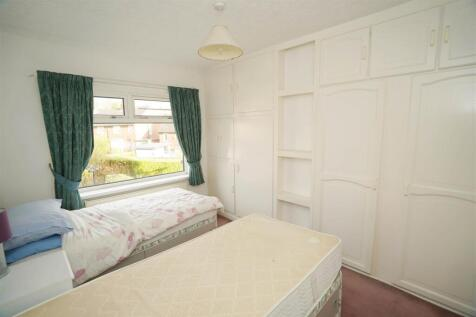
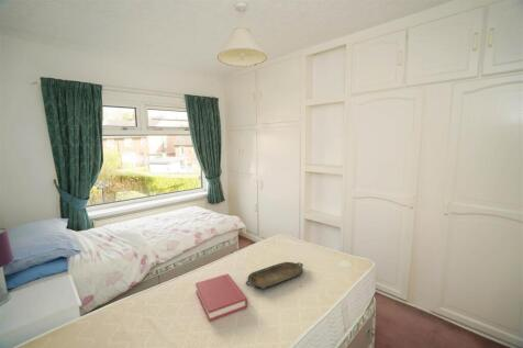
+ hardback book [194,273,248,323]
+ serving tray [245,261,304,290]
